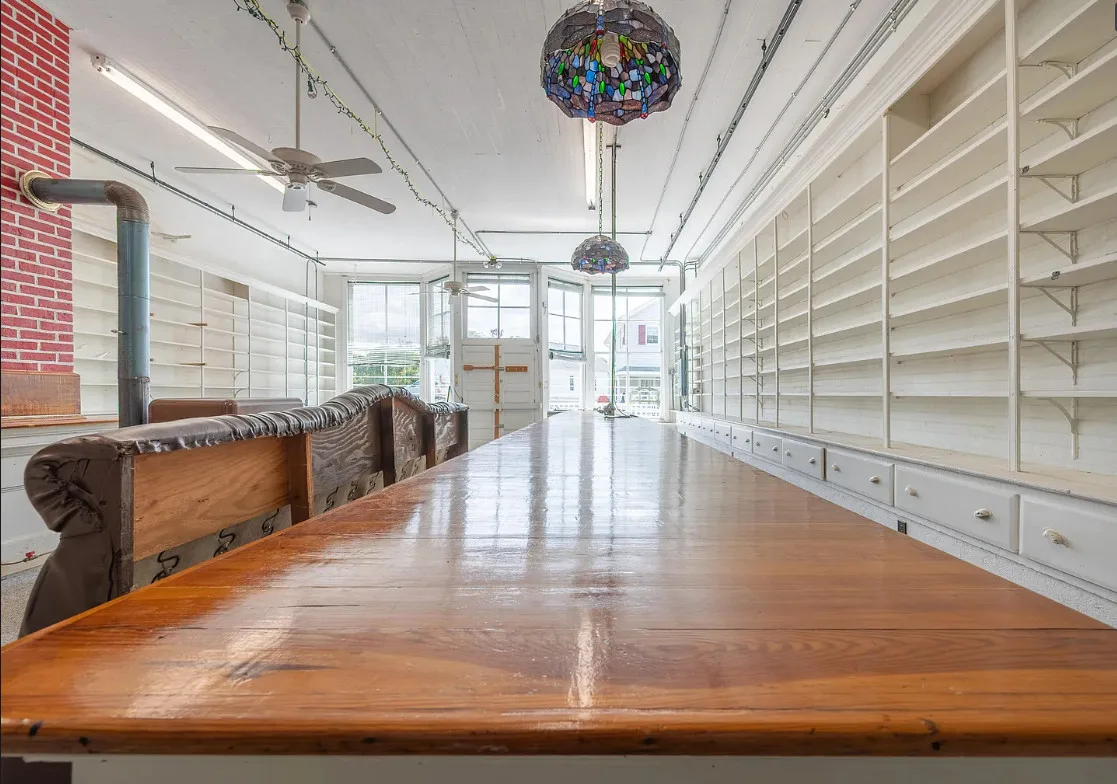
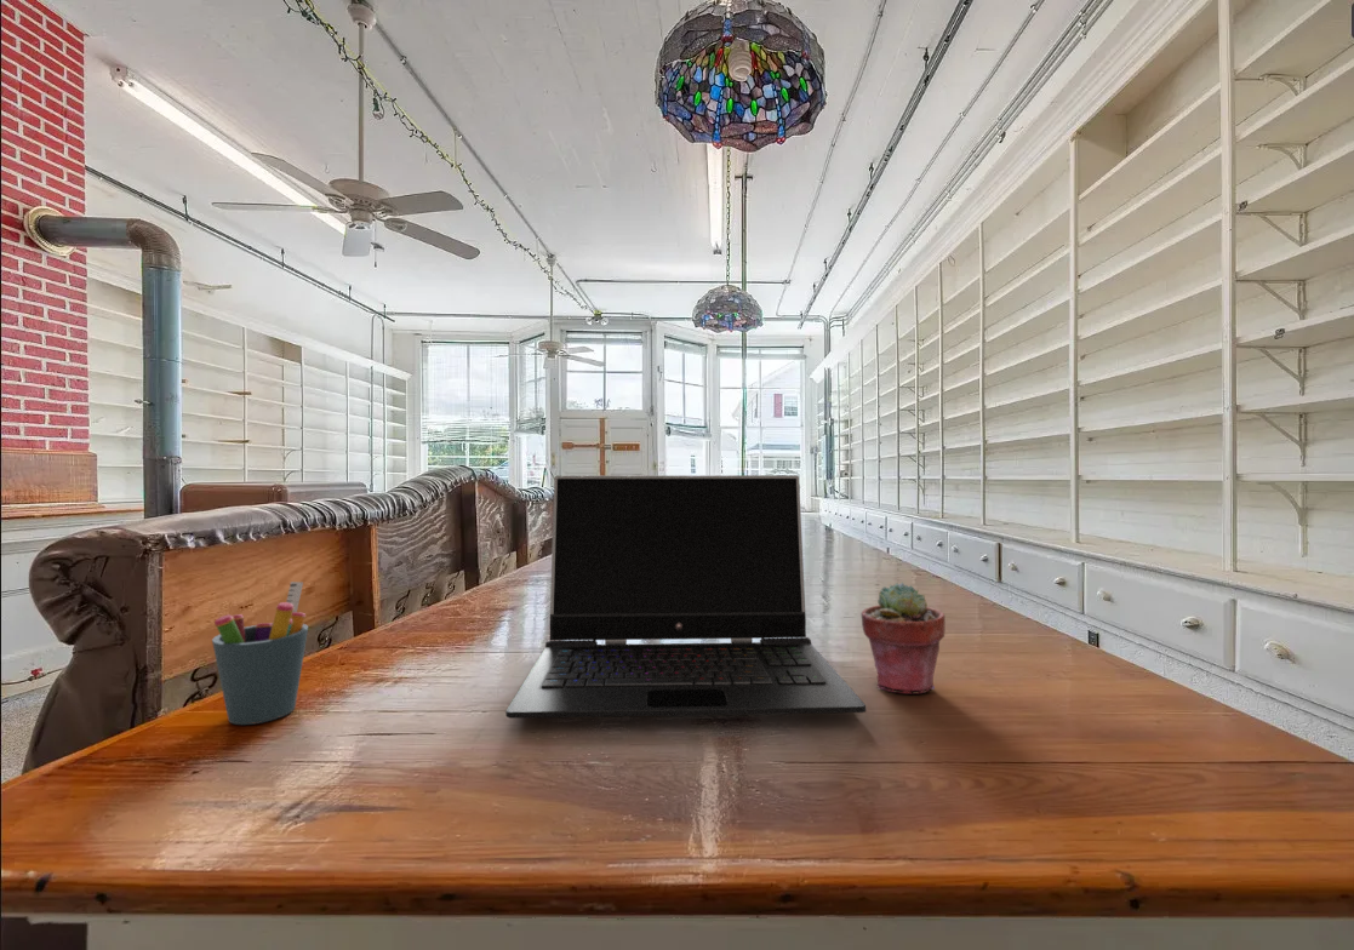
+ potted succulent [859,582,947,694]
+ pen holder [211,580,309,726]
+ laptop computer [504,474,867,720]
